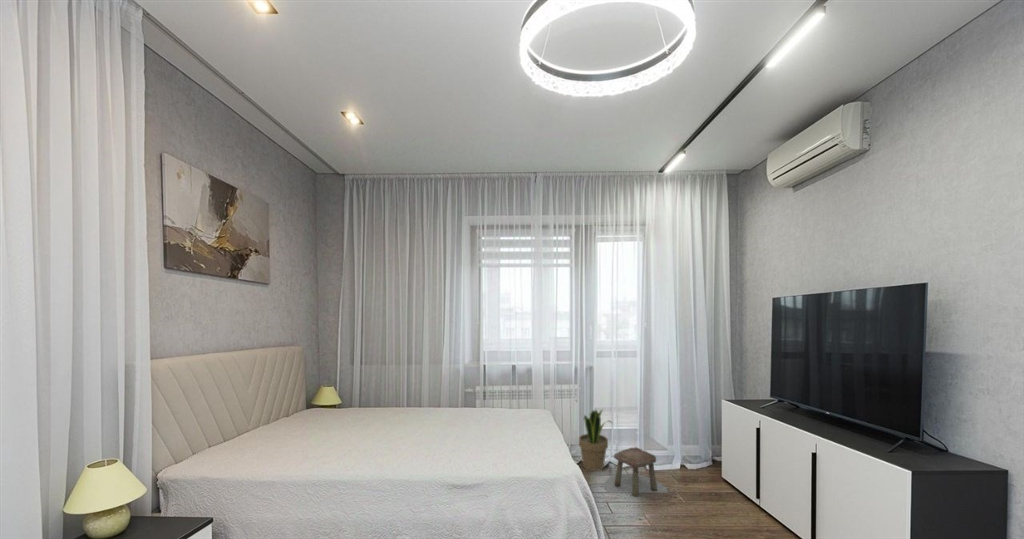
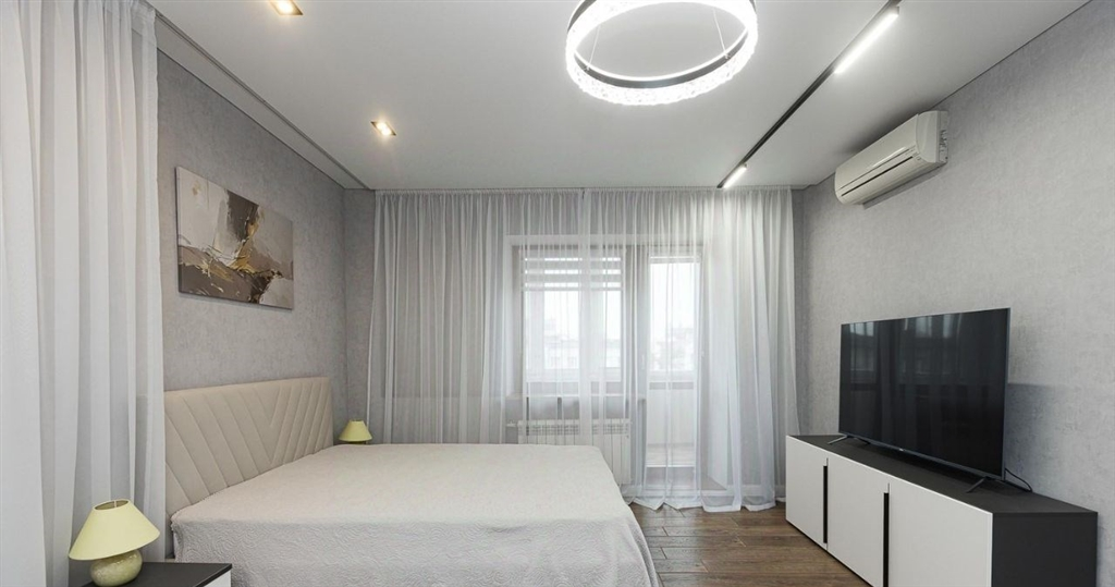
- stool [603,446,669,498]
- potted plant [578,408,614,472]
